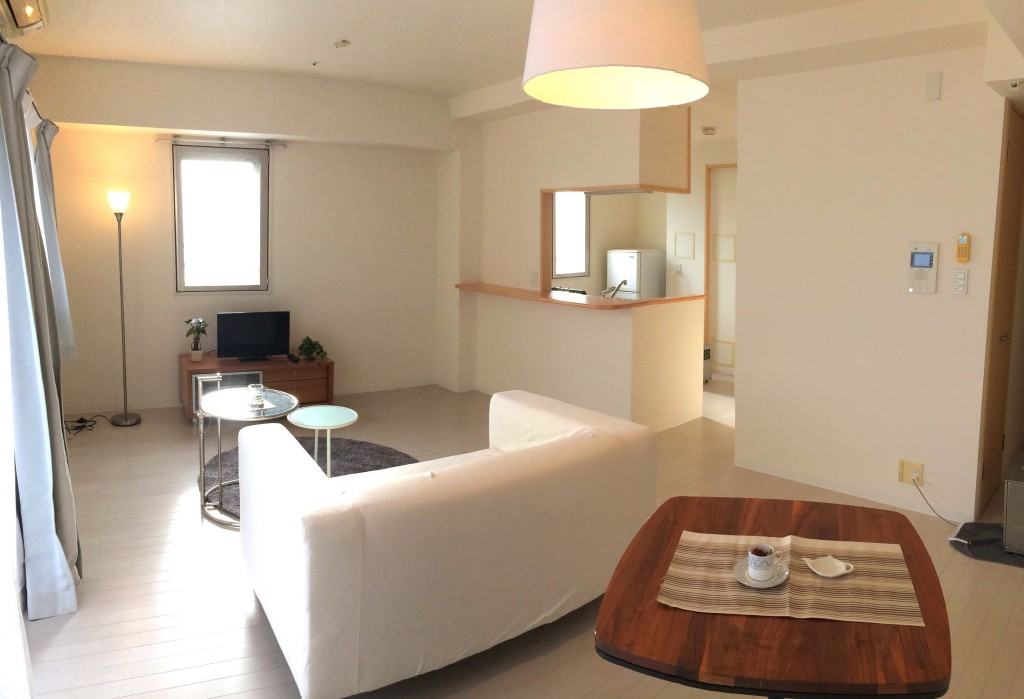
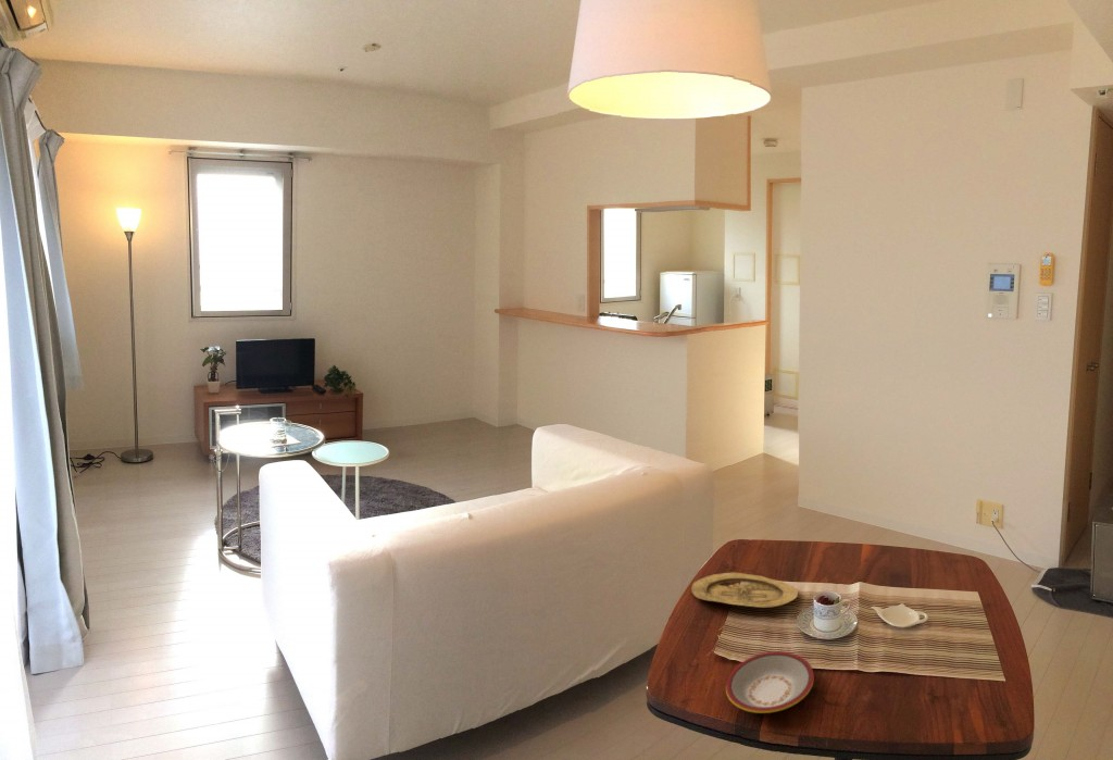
+ plate [690,572,799,609]
+ plate [725,650,815,714]
